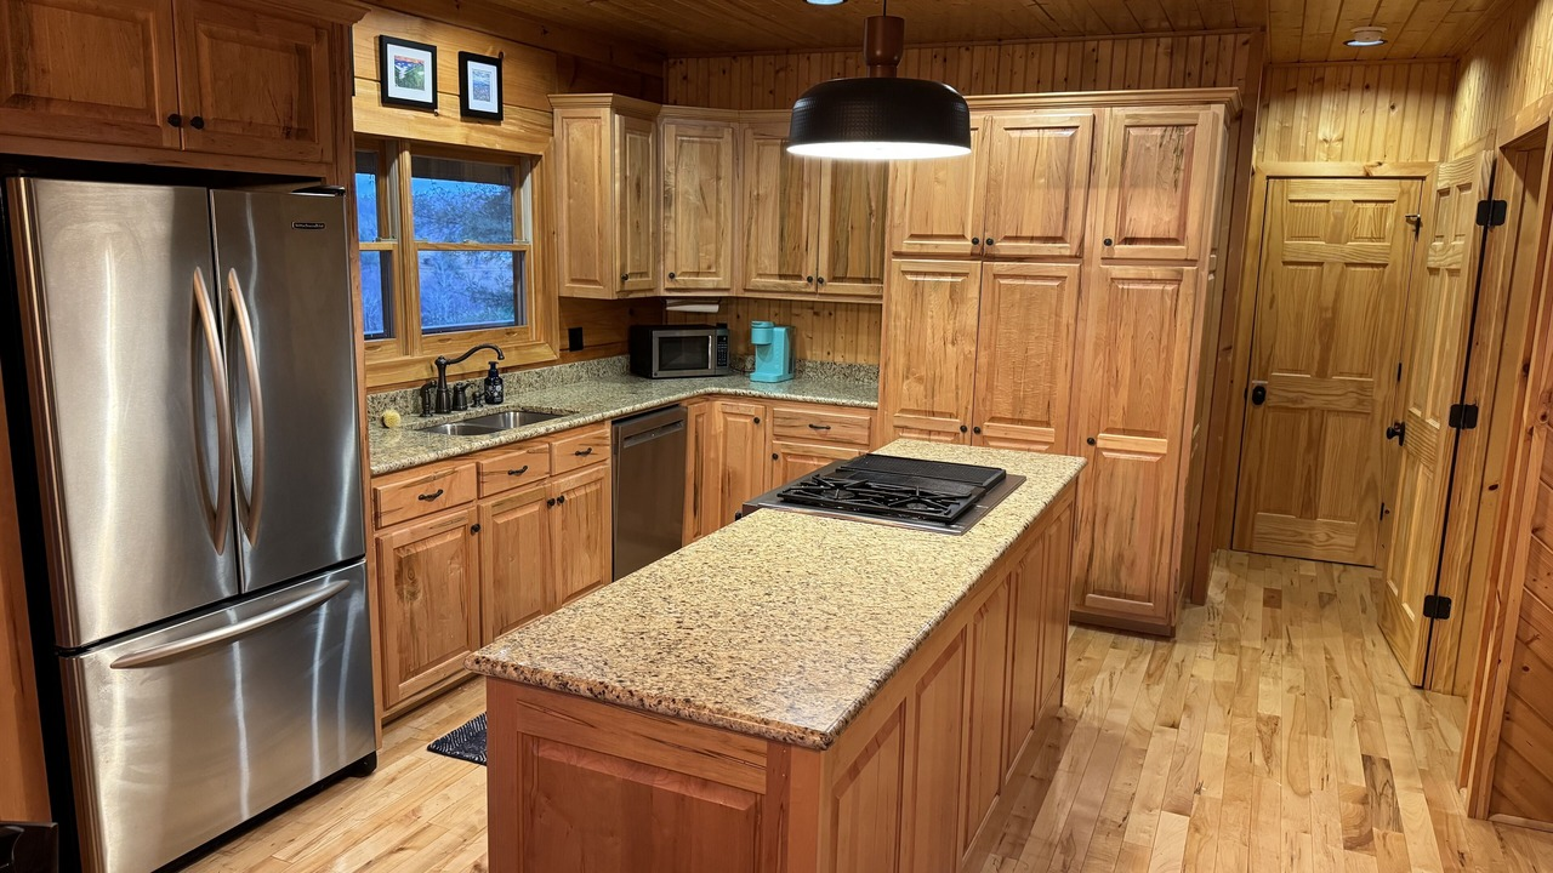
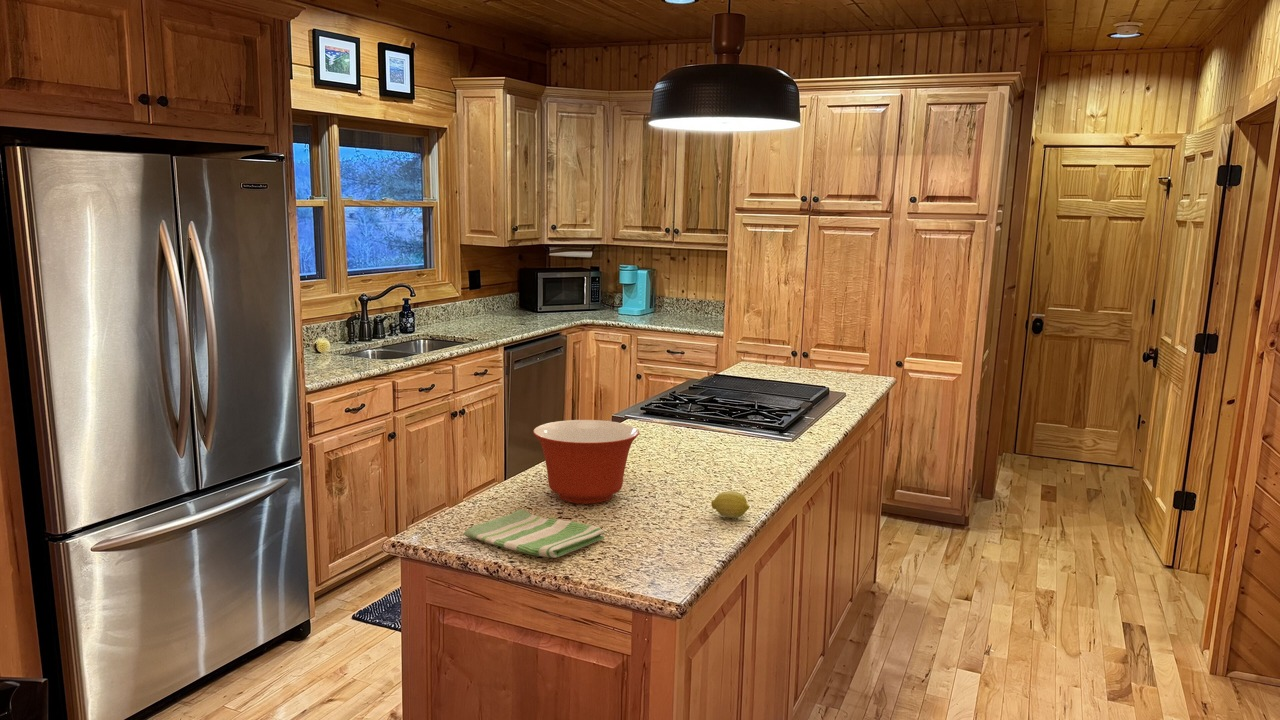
+ fruit [710,490,751,519]
+ mixing bowl [532,419,640,504]
+ dish towel [463,508,605,559]
